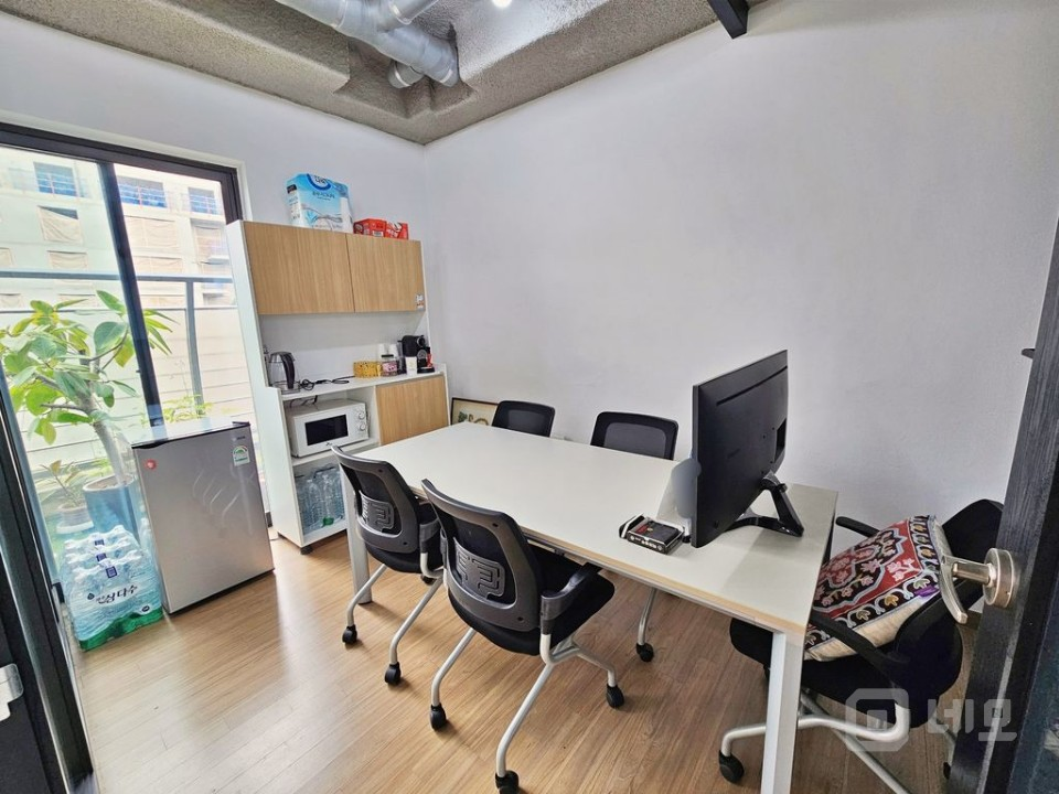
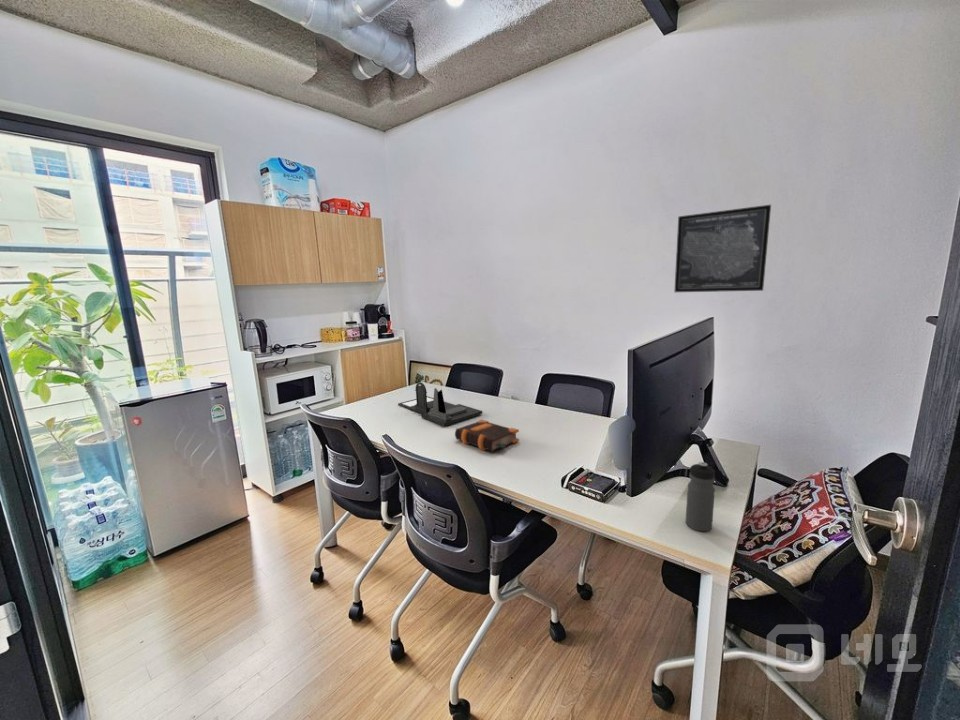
+ wall art [673,204,772,293]
+ bible [454,419,520,452]
+ water bottle [684,461,716,532]
+ desk organizer [397,381,483,427]
